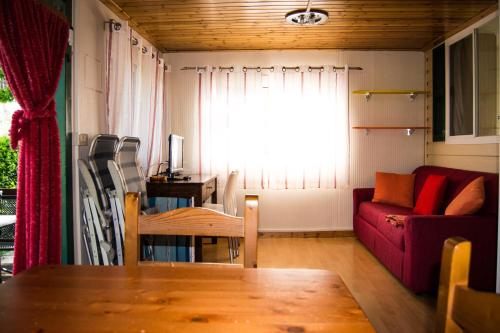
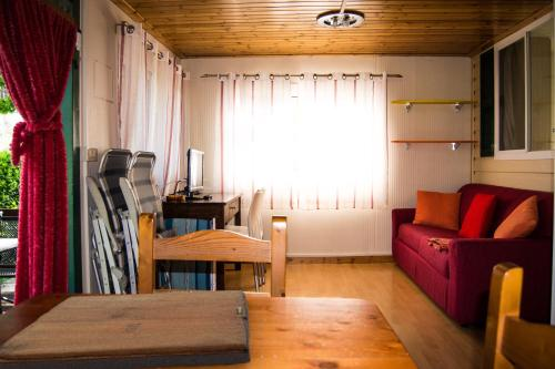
+ religious icon [0,289,252,369]
